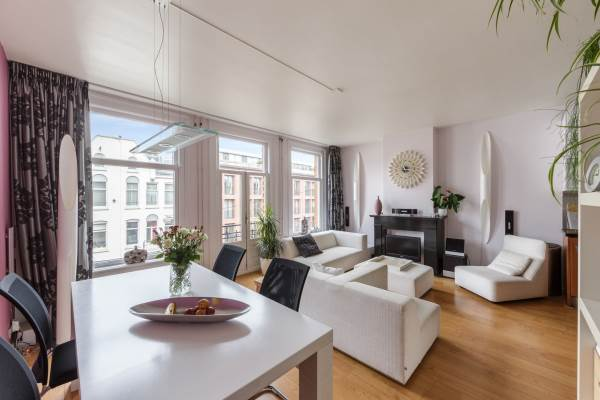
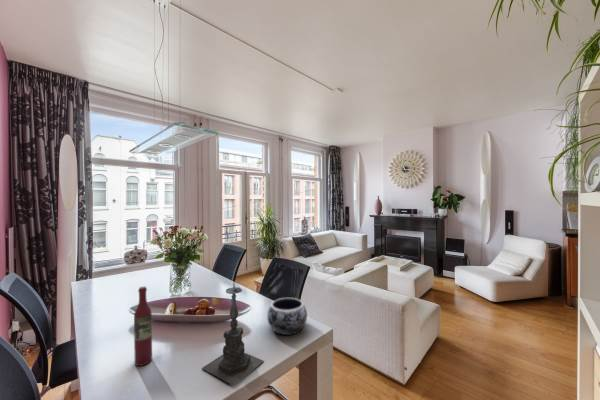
+ wine bottle [133,286,153,367]
+ candle holder [201,283,265,387]
+ decorative bowl [267,297,308,336]
